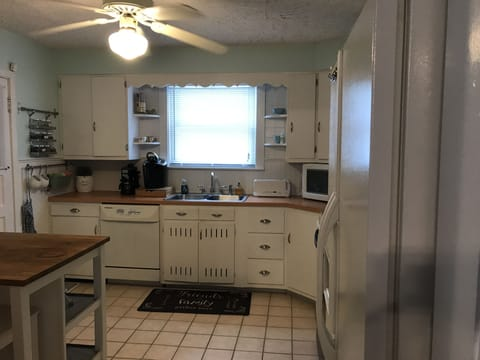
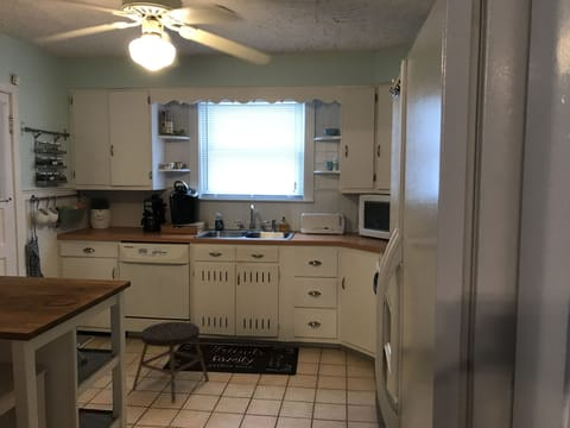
+ stool [132,321,210,403]
